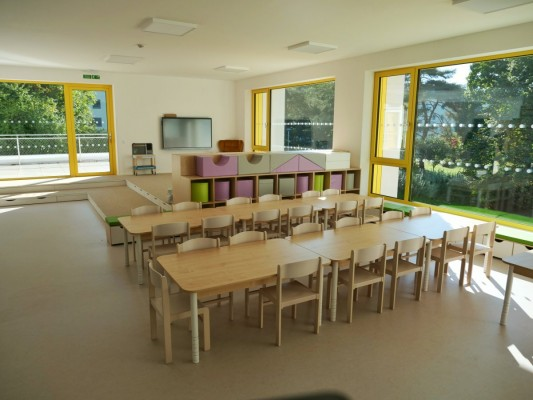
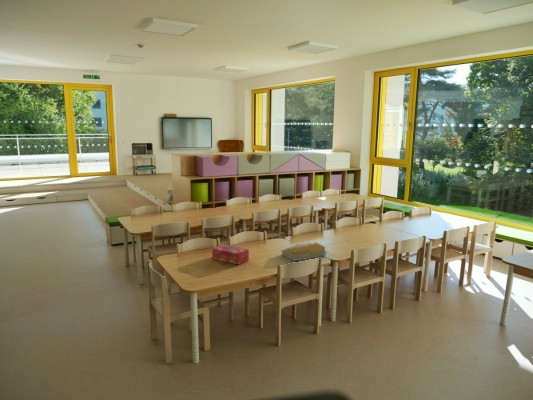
+ tissue box [211,243,250,266]
+ architectural model [280,241,328,262]
